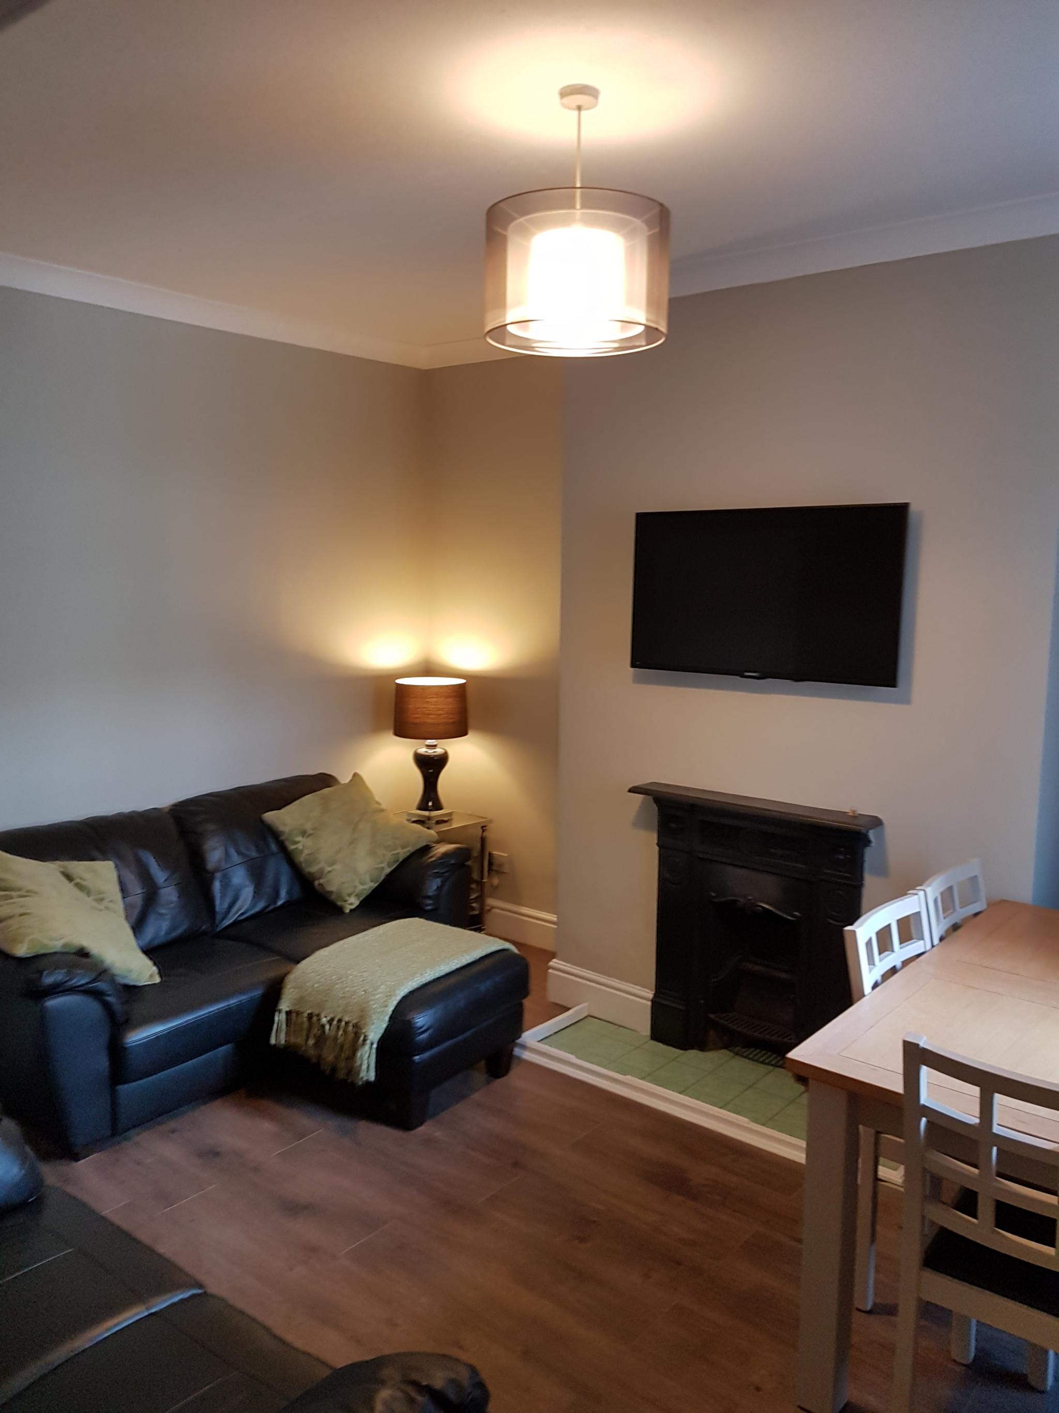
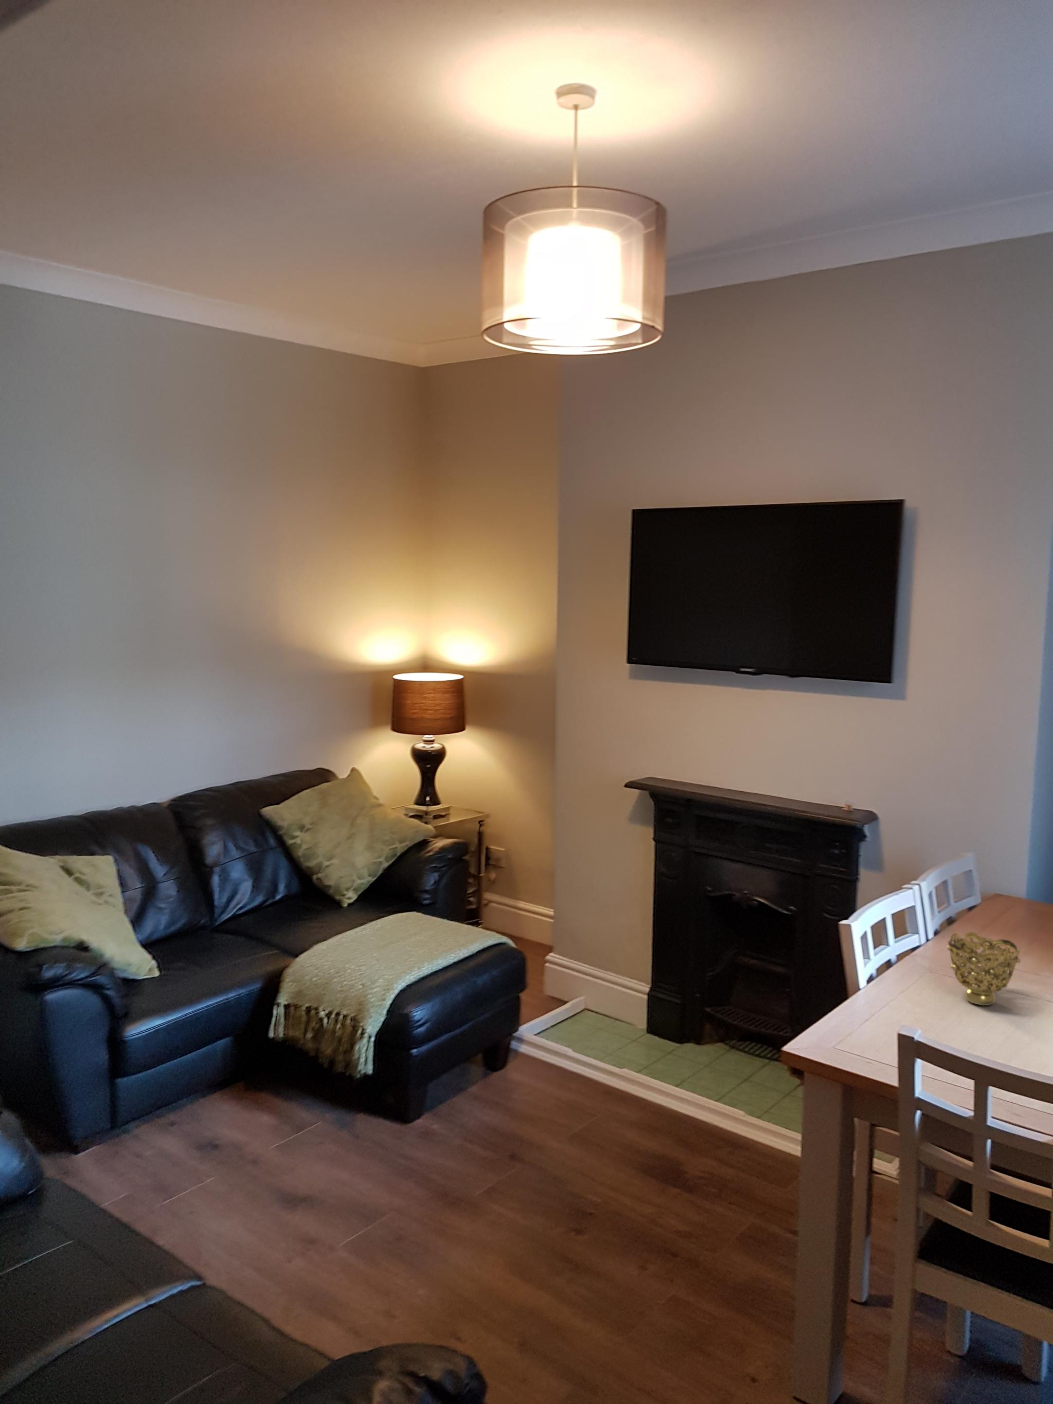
+ decorative bowl [947,932,1021,1006]
